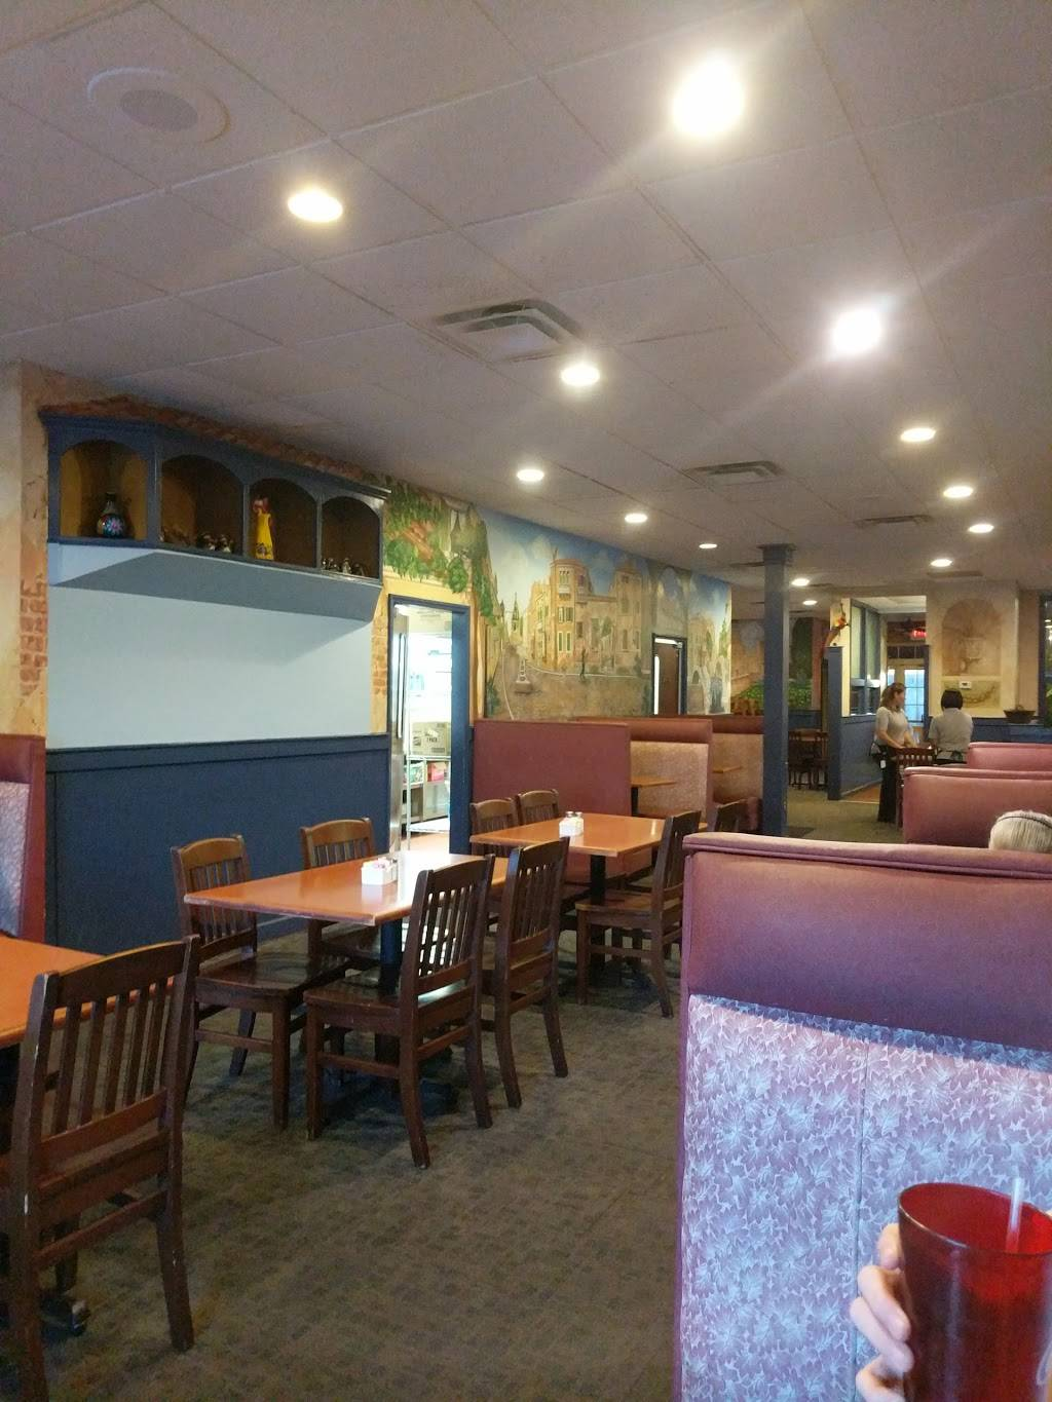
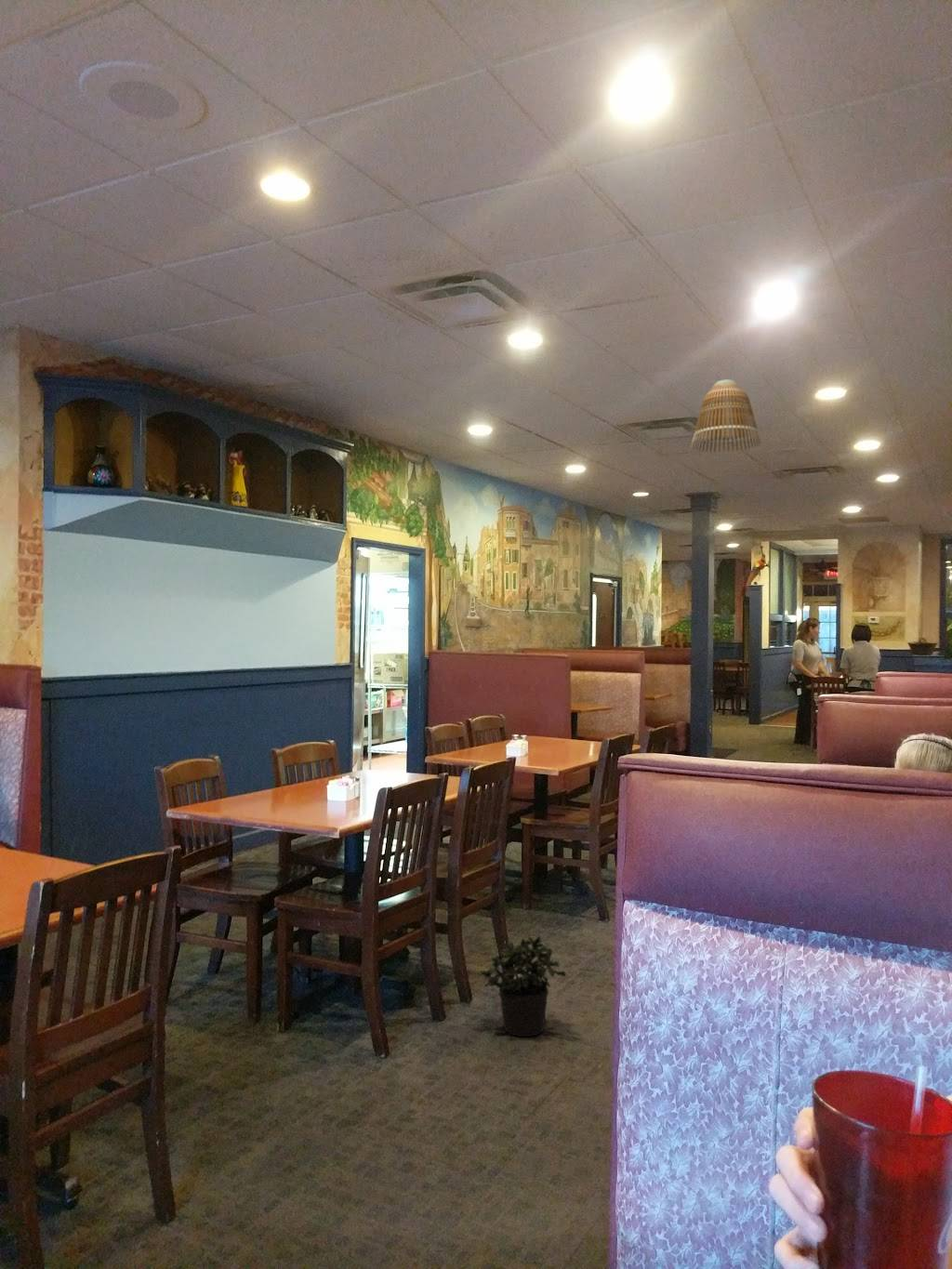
+ lamp shade [690,378,762,454]
+ potted plant [480,934,567,1038]
